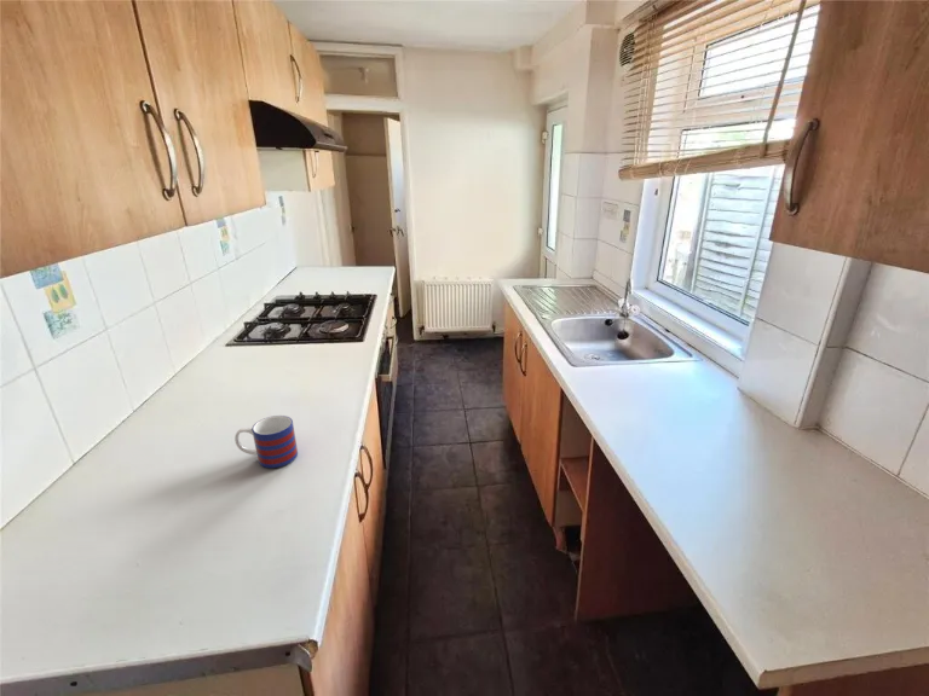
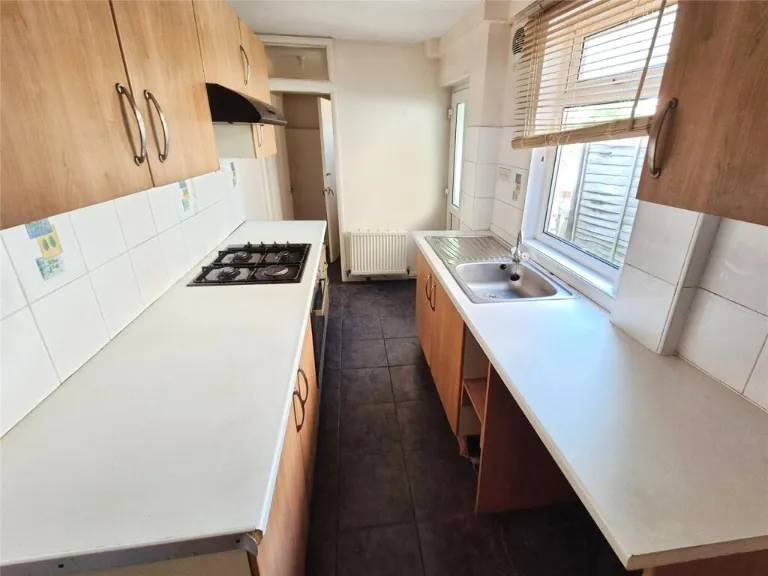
- mug [233,414,299,469]
